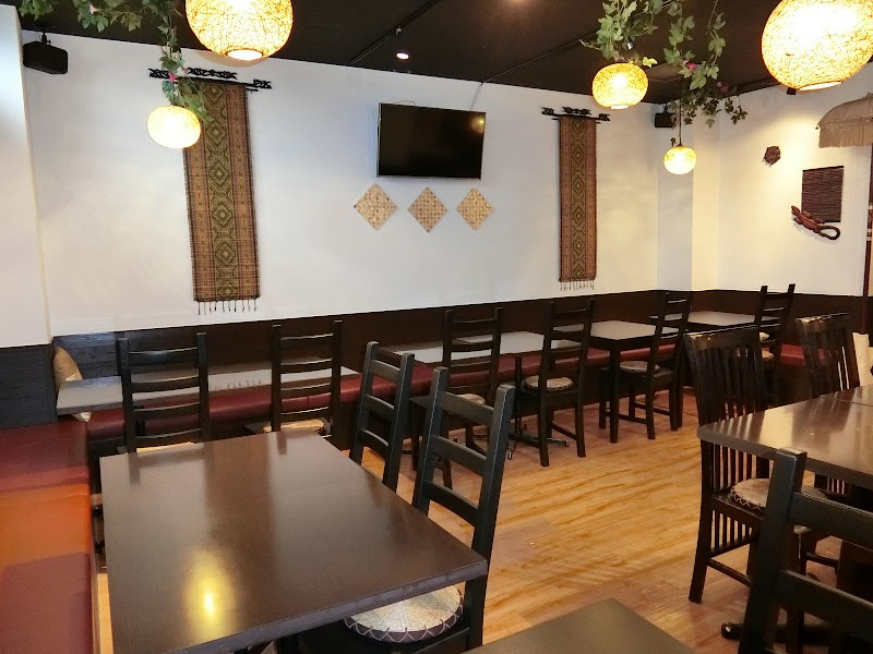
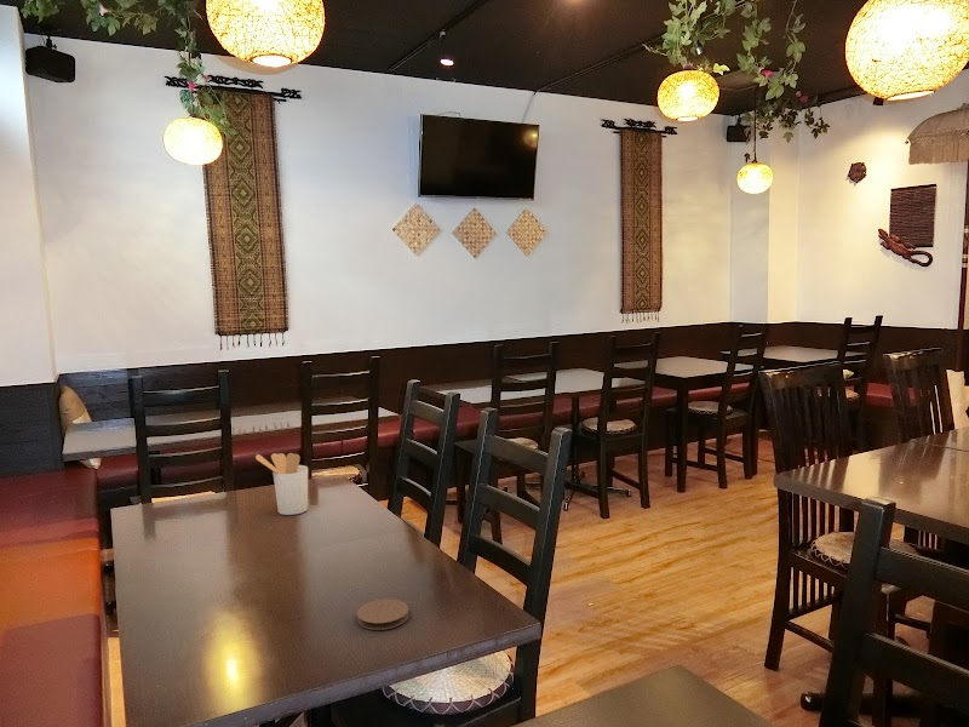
+ coaster [356,599,409,631]
+ utensil holder [254,452,309,516]
